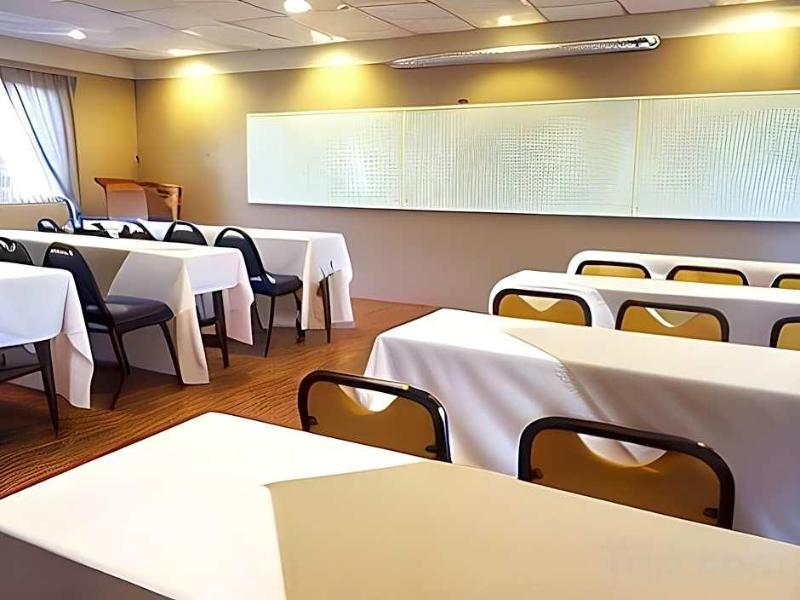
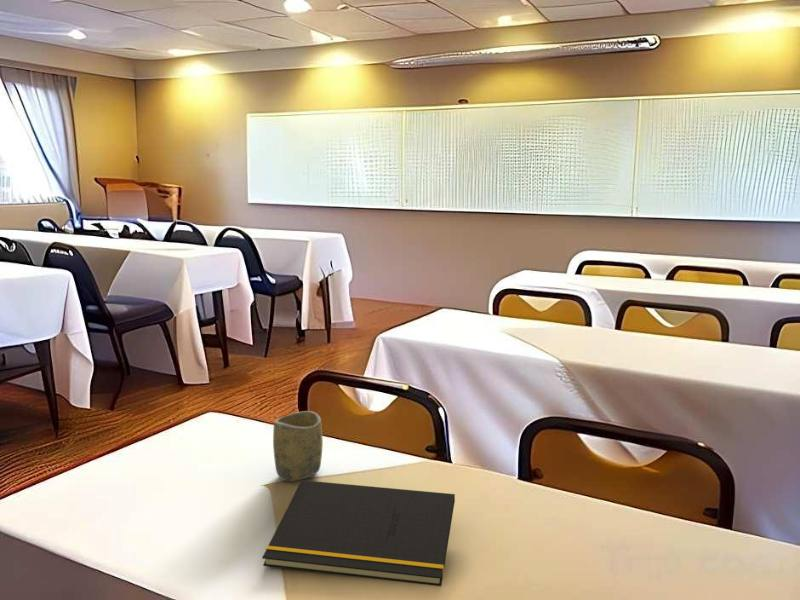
+ notepad [261,479,456,587]
+ cup [272,410,324,482]
